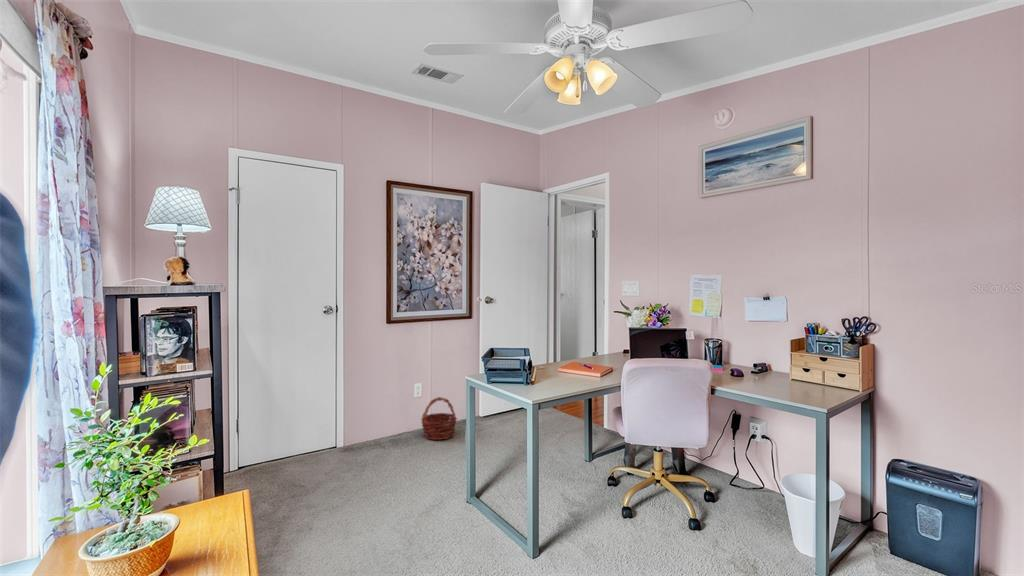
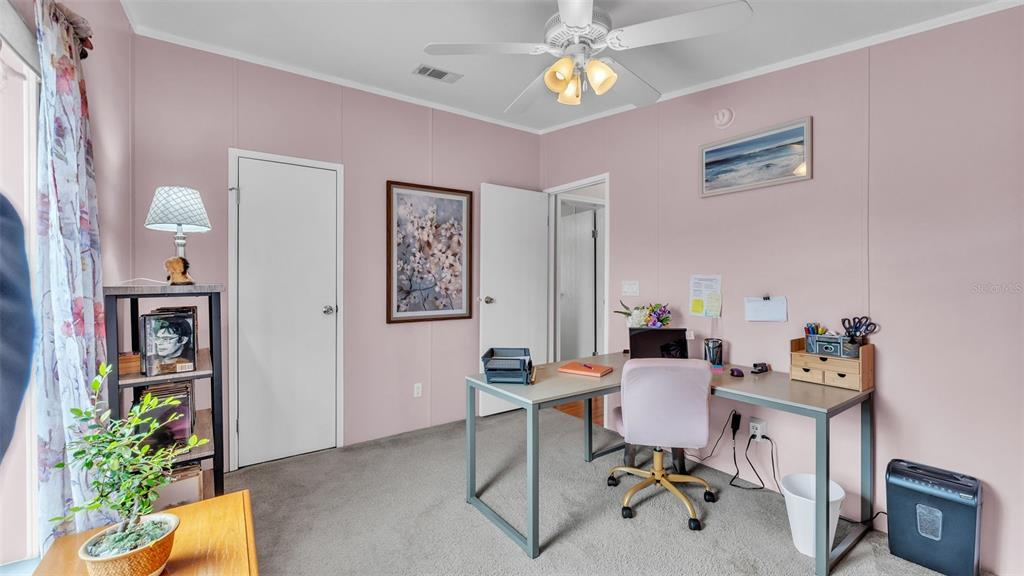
- basket [420,396,458,441]
